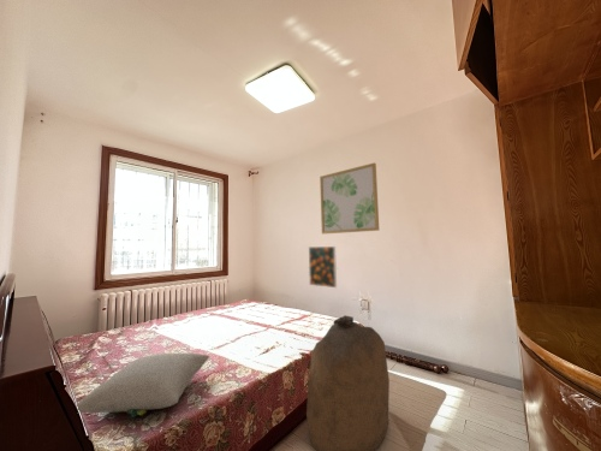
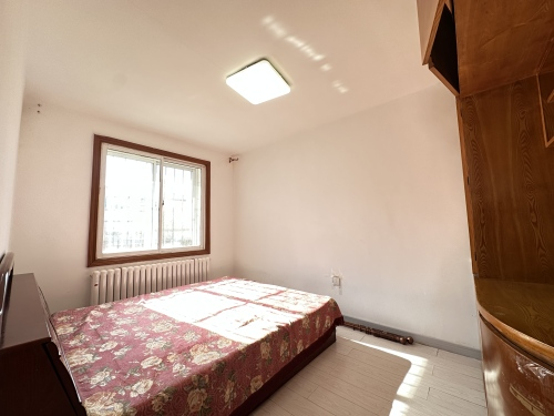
- bag [305,314,391,451]
- wall art [319,161,380,235]
- pillow [76,352,210,419]
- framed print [308,245,338,289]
